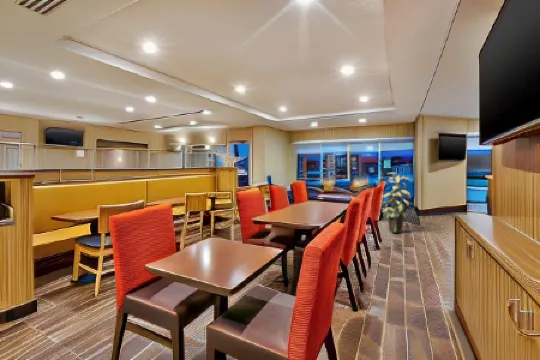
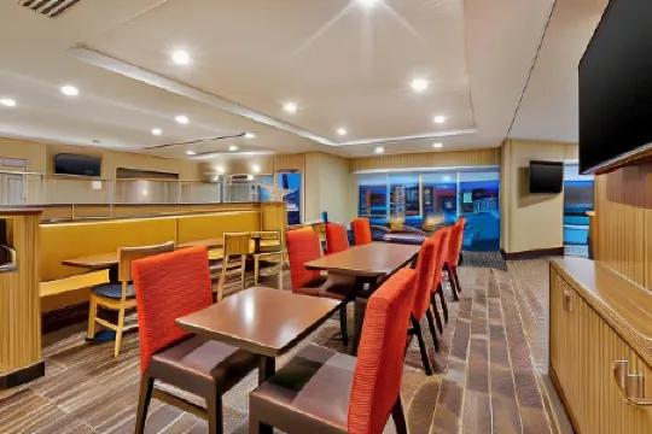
- indoor plant [381,172,415,234]
